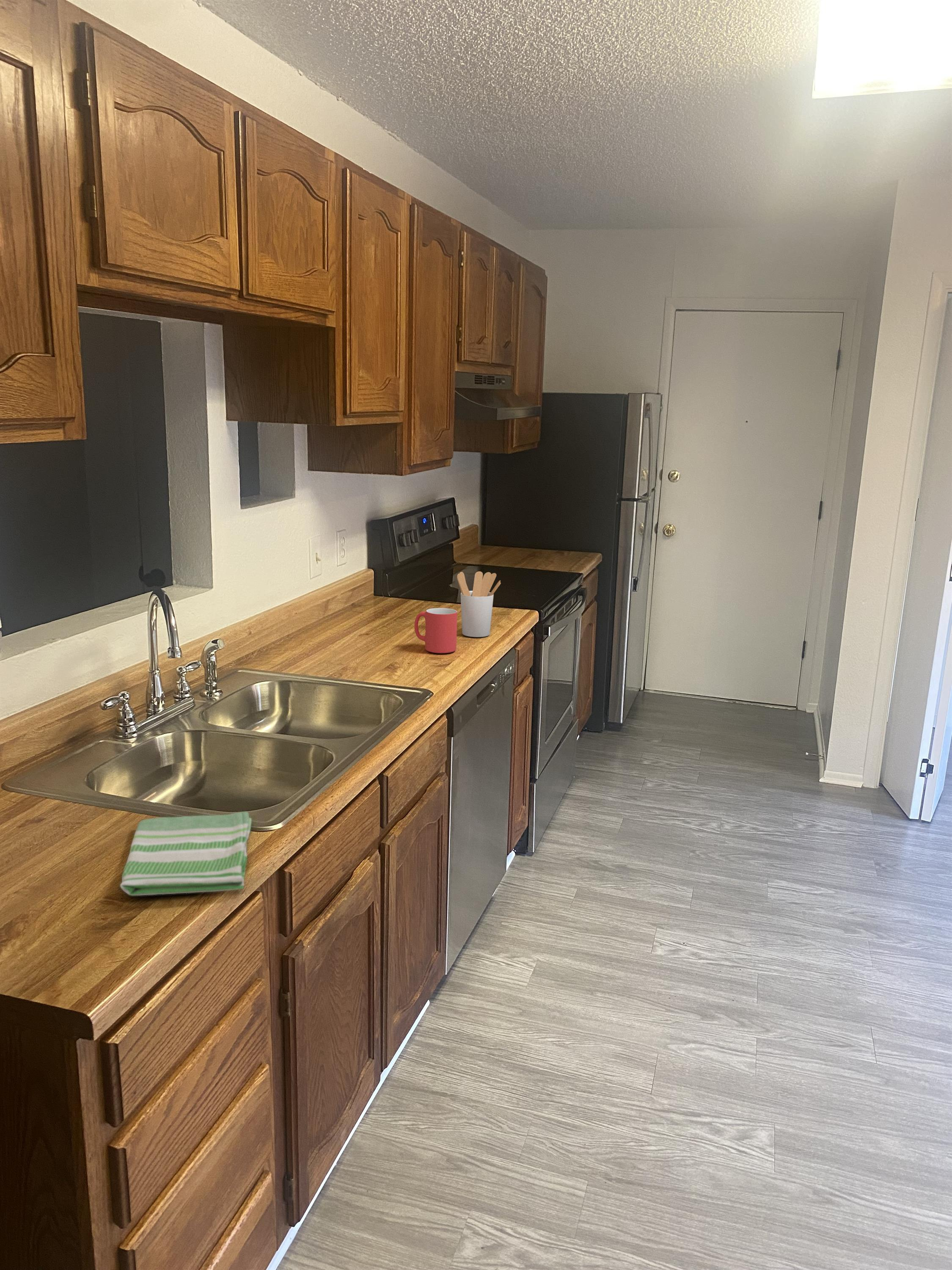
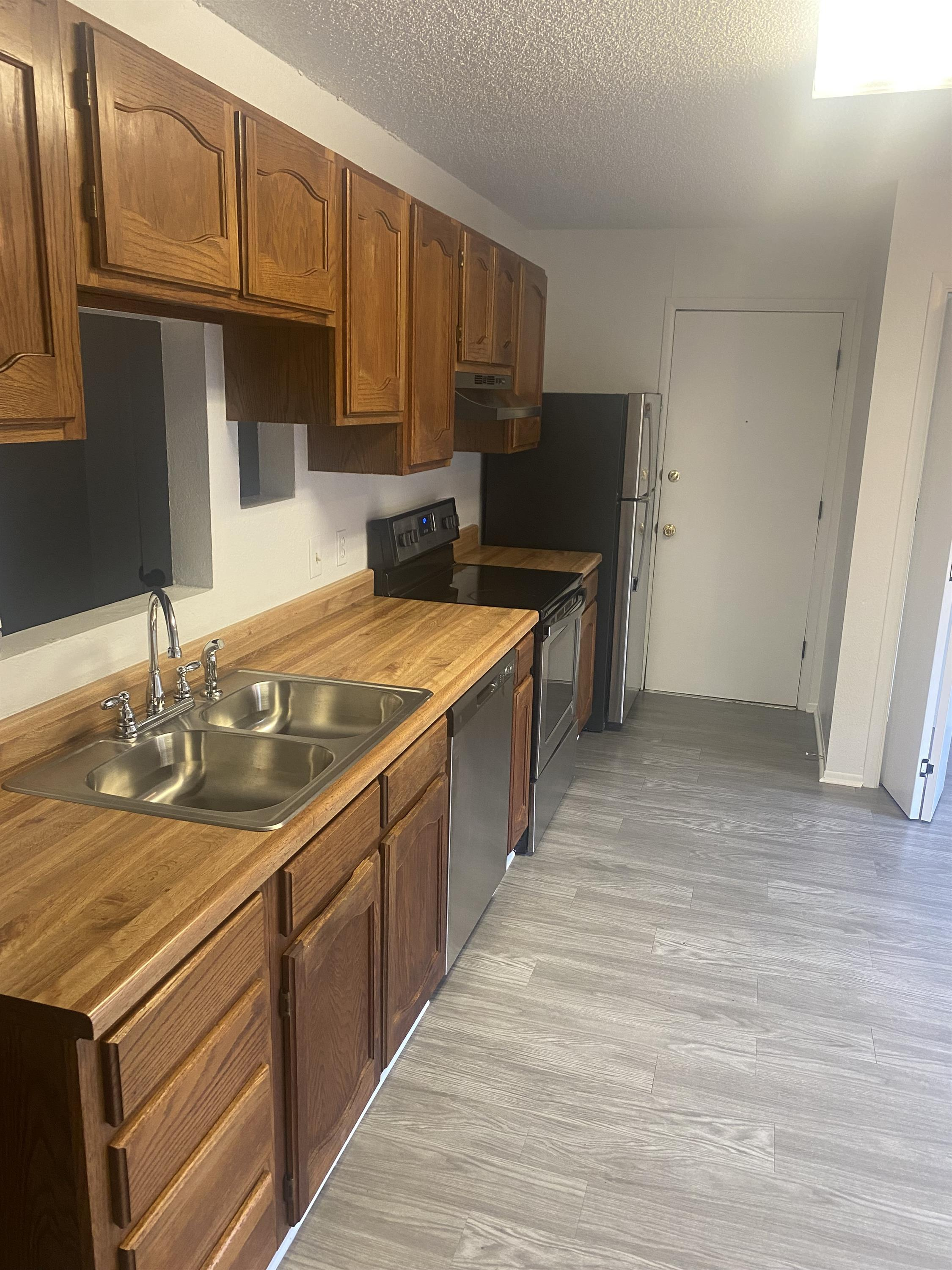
- mug [414,607,458,654]
- utensil holder [457,571,501,638]
- dish towel [120,811,252,896]
